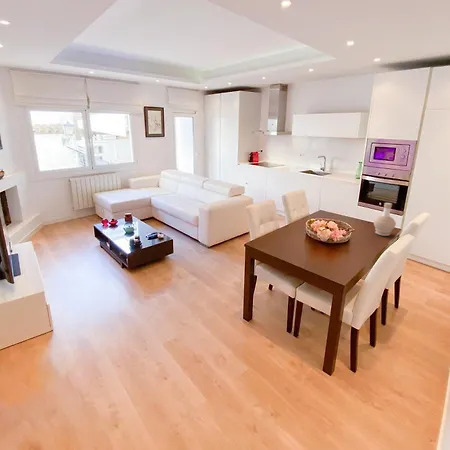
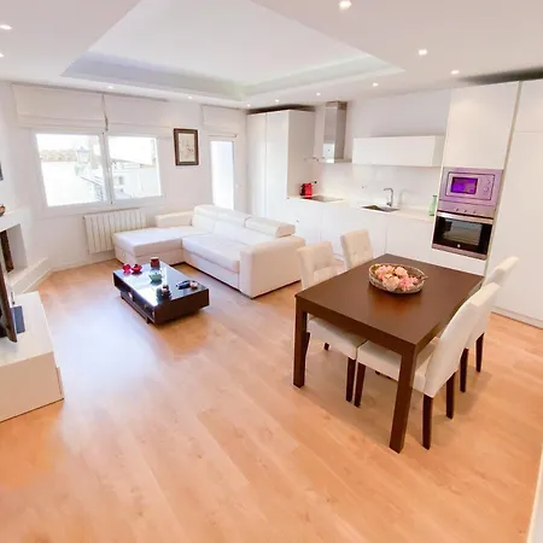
- bottle [373,202,397,237]
